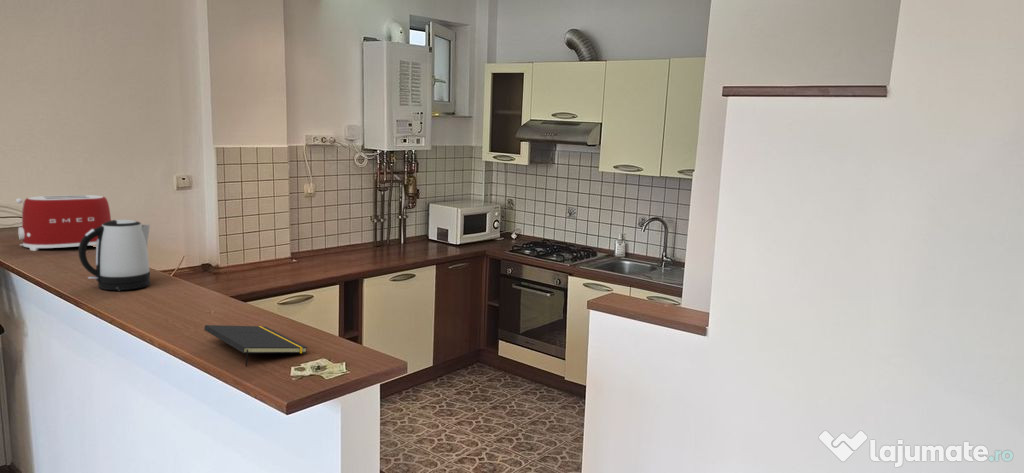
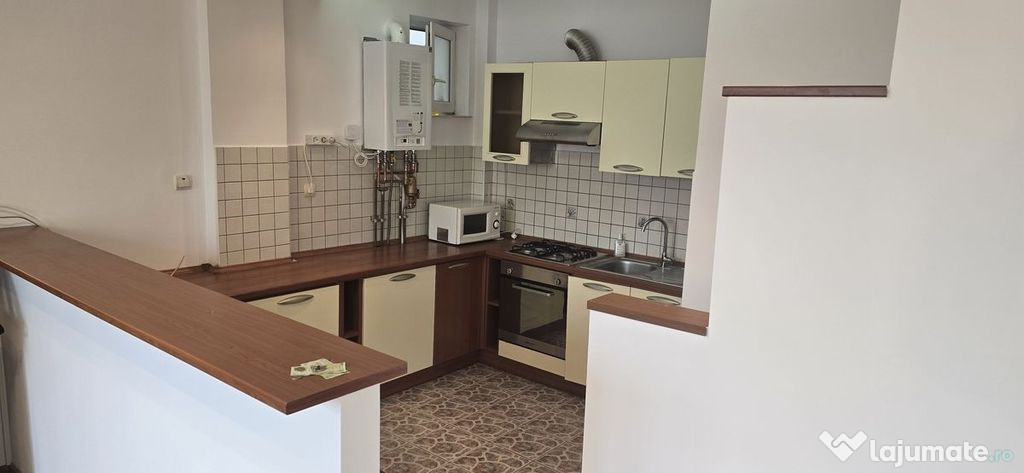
- notepad [203,324,308,368]
- toaster [15,194,112,252]
- kettle [78,218,151,292]
